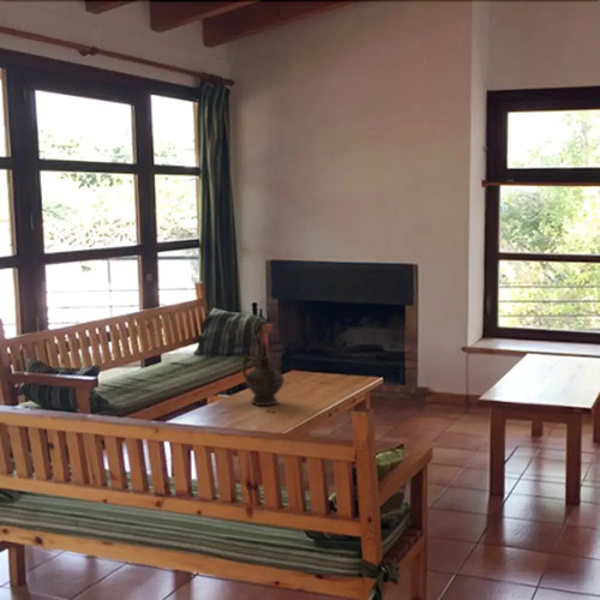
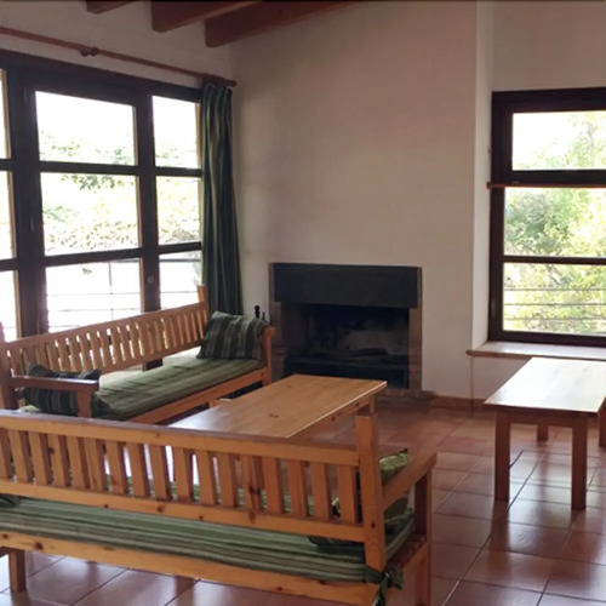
- ceremonial vessel [240,342,286,407]
